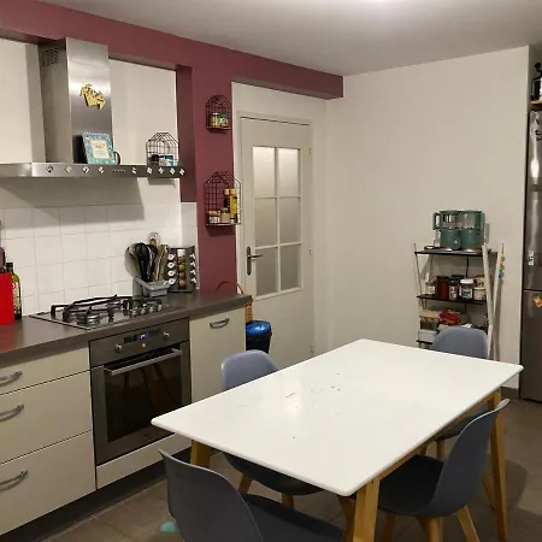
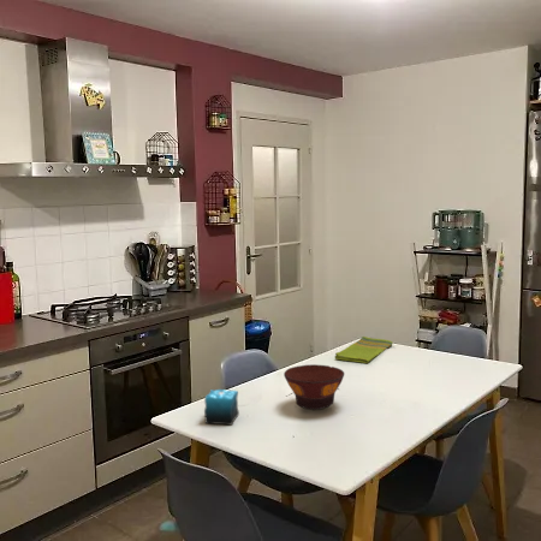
+ candle [203,386,240,426]
+ bowl [283,363,345,411]
+ dish towel [334,335,394,364]
